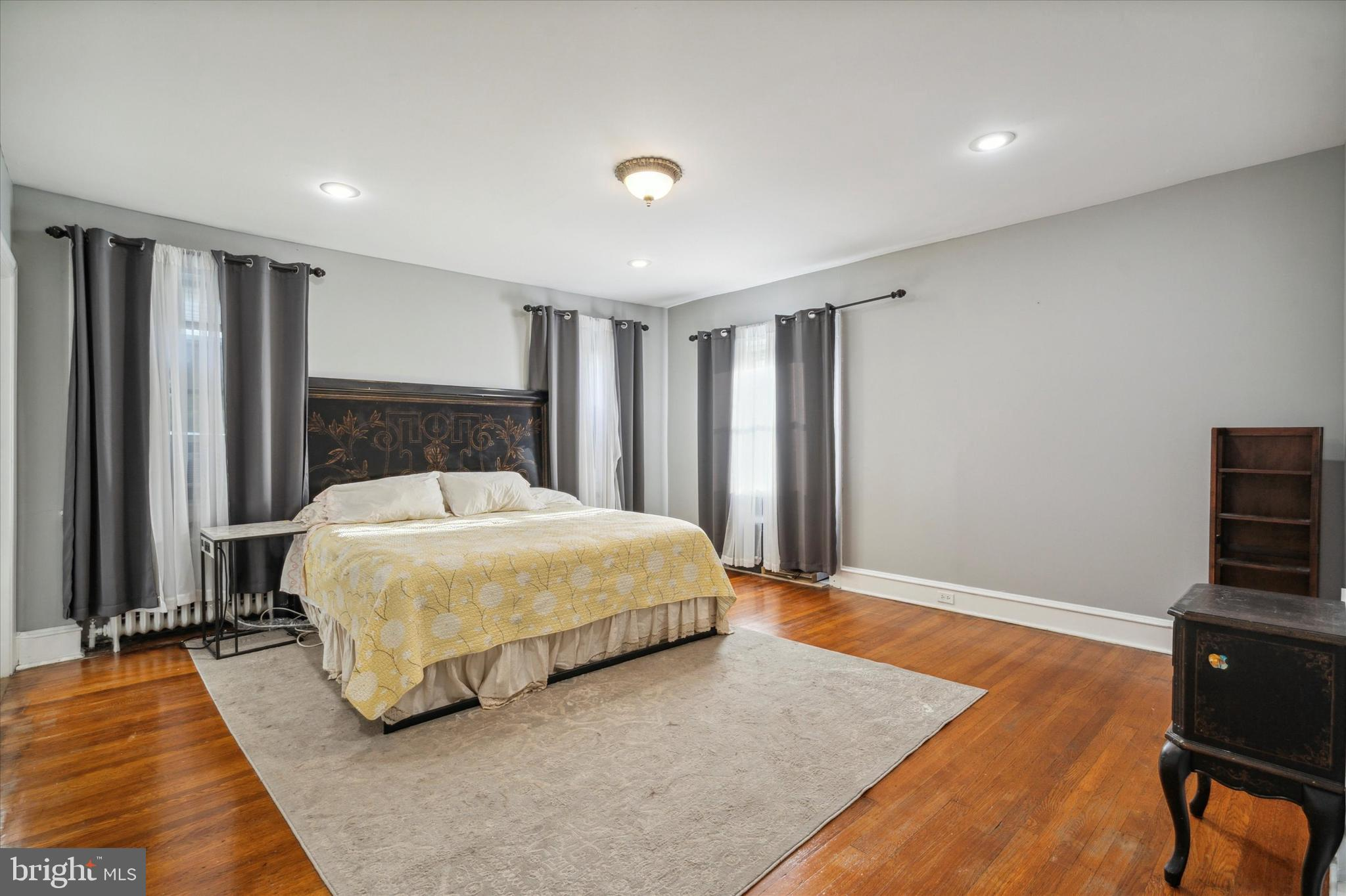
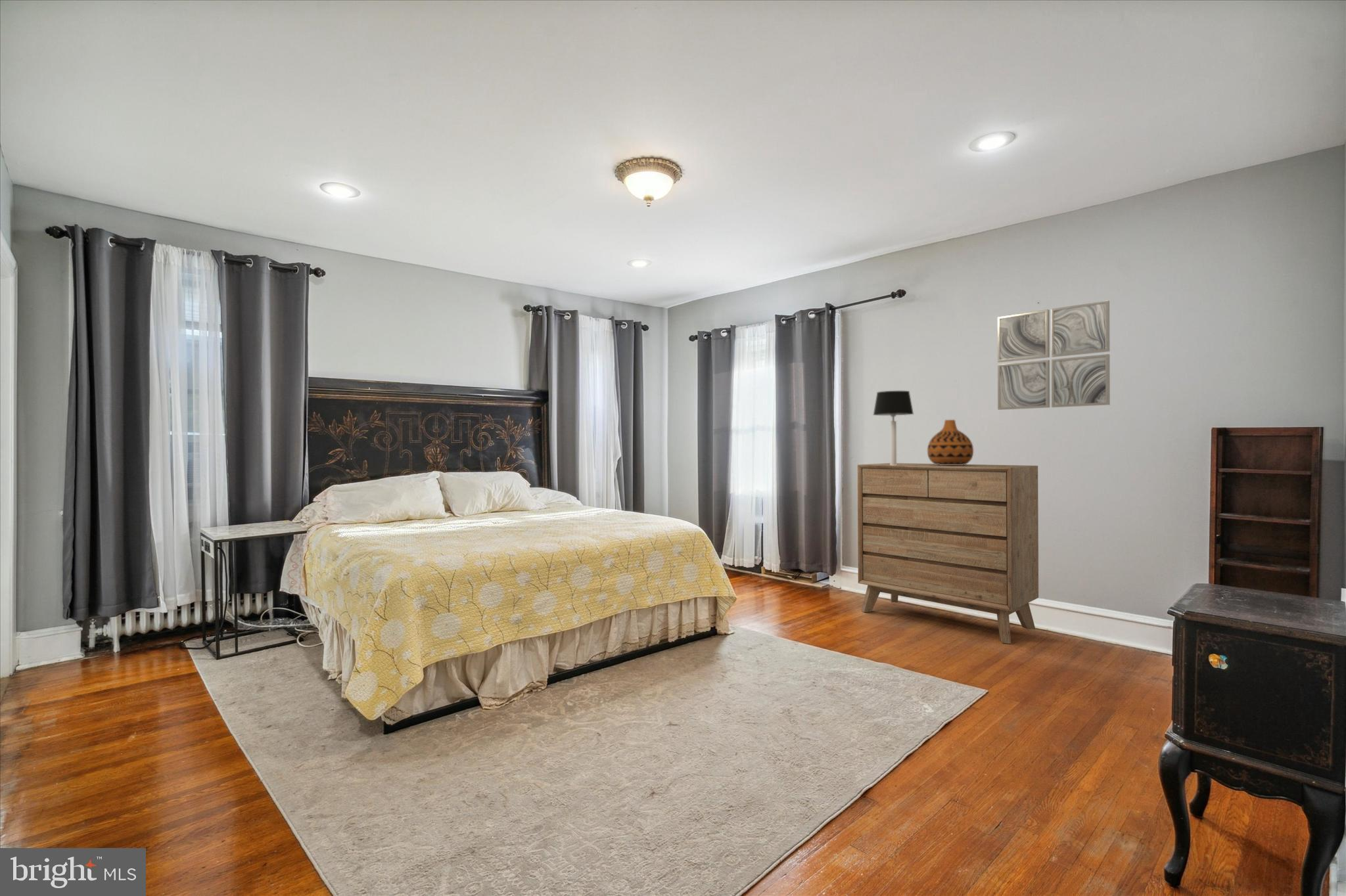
+ wall art [997,300,1111,411]
+ table lamp [872,390,914,465]
+ vase [927,419,974,465]
+ dresser [857,462,1039,644]
